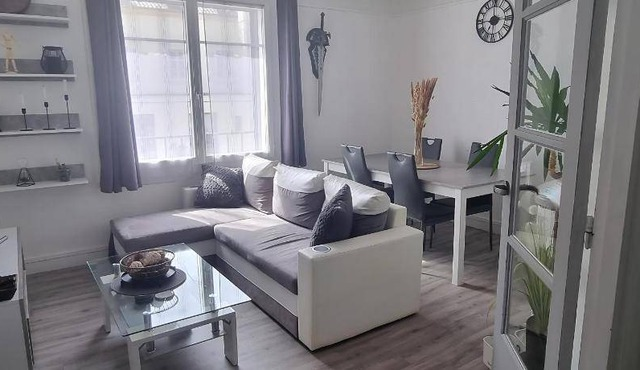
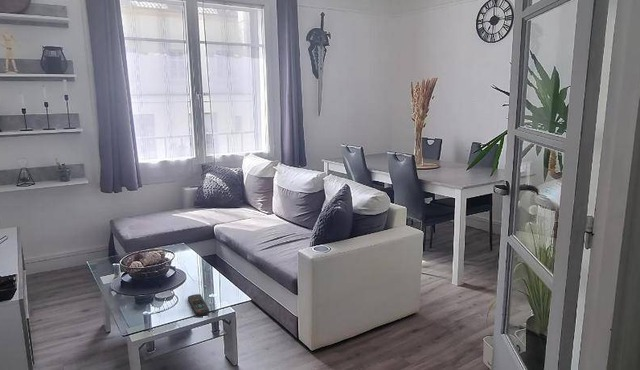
+ remote control [187,293,211,317]
